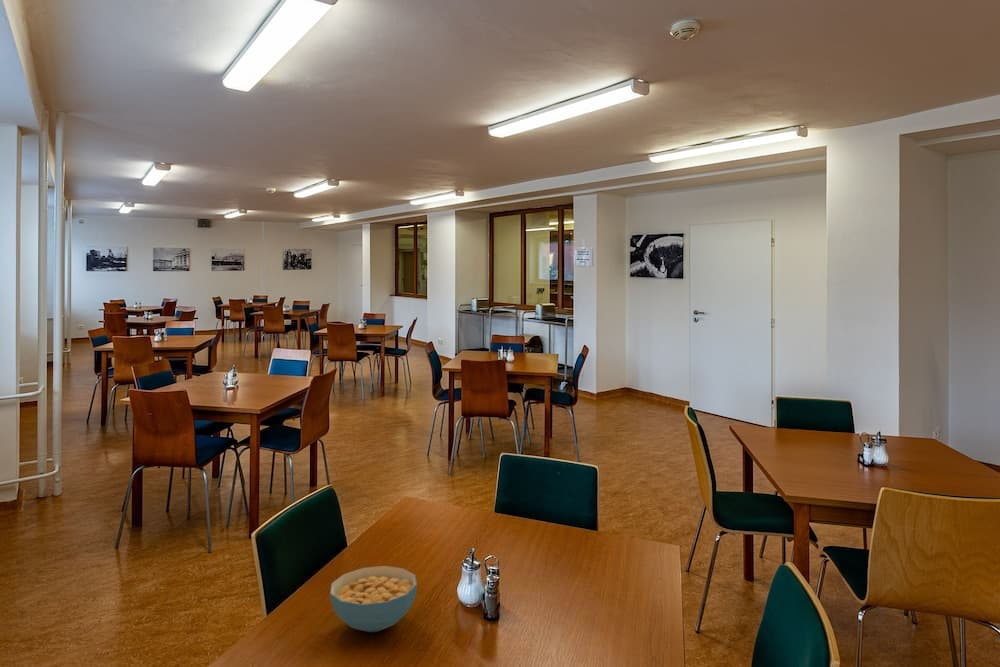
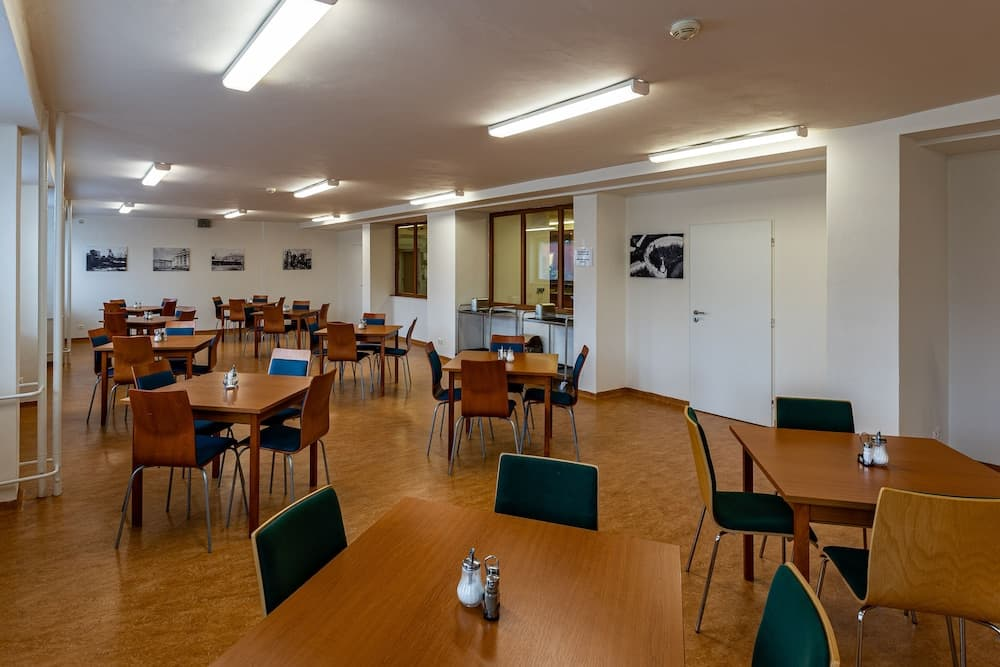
- cereal bowl [329,565,418,633]
